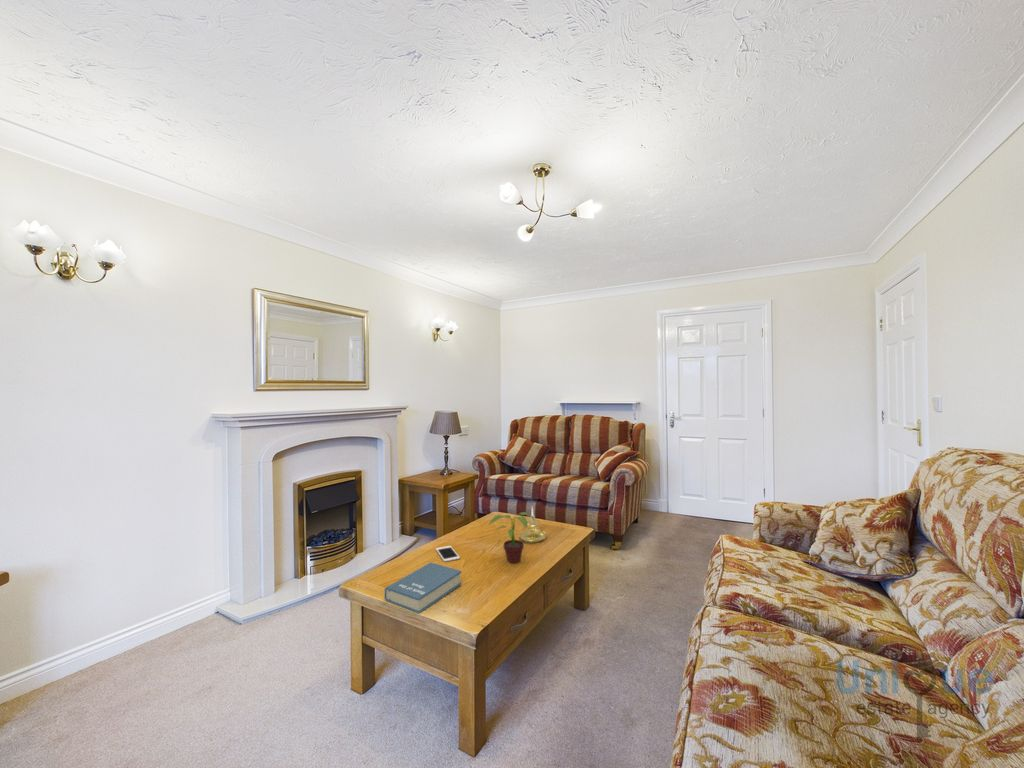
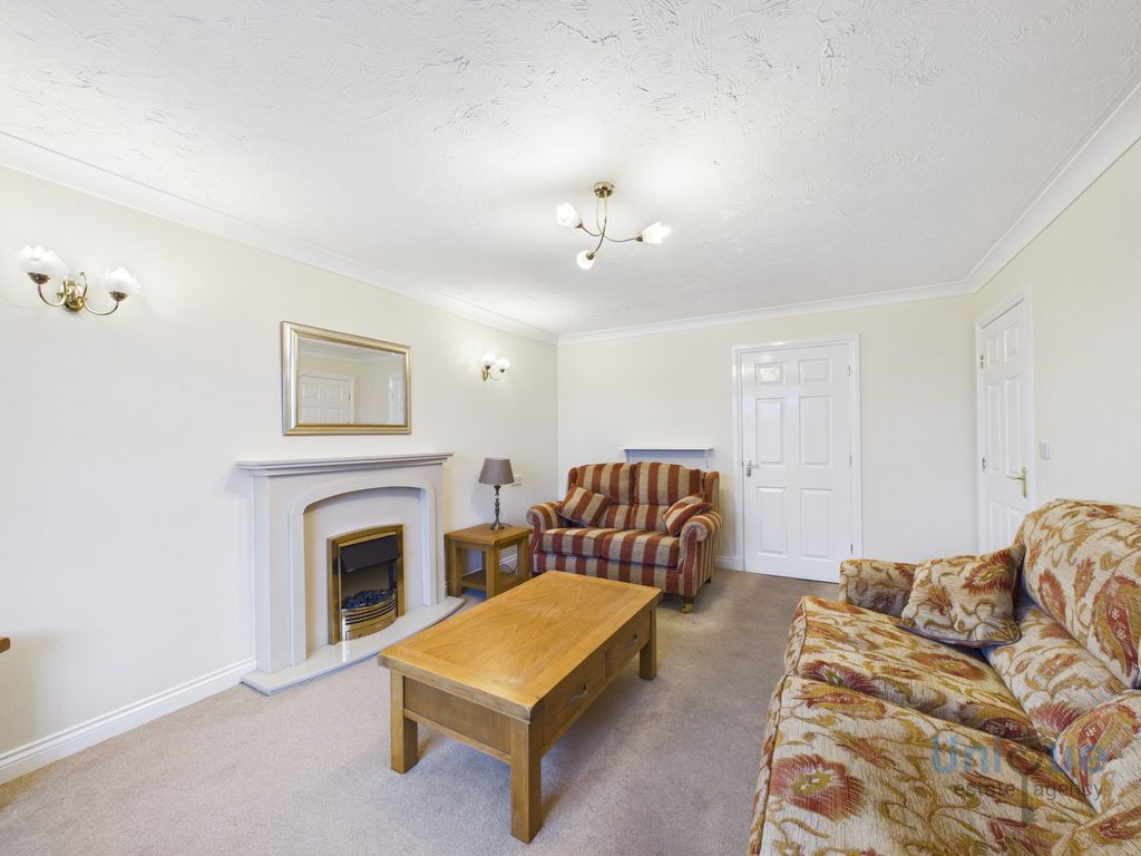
- cell phone [435,545,461,563]
- book [384,562,462,615]
- potted plant [487,511,536,564]
- candle holder [518,505,547,544]
